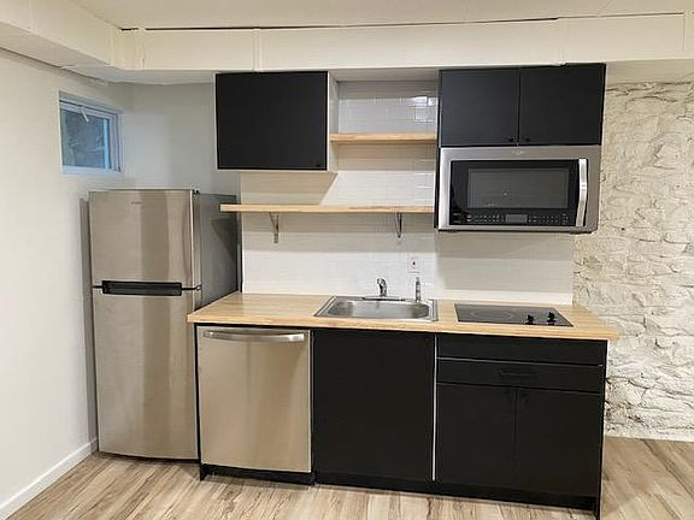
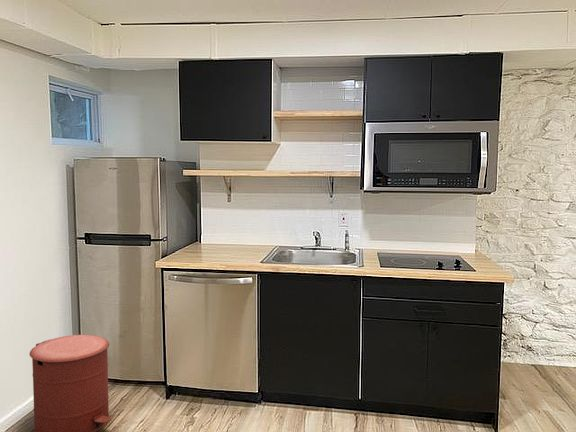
+ trash can [28,334,113,432]
